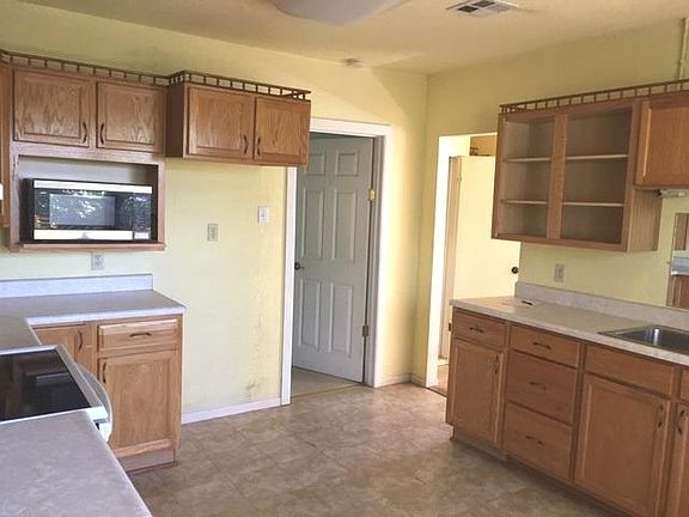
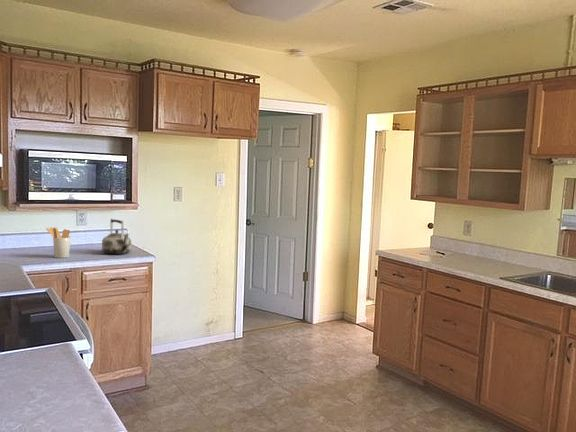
+ utensil holder [45,226,72,259]
+ kettle [101,217,132,255]
